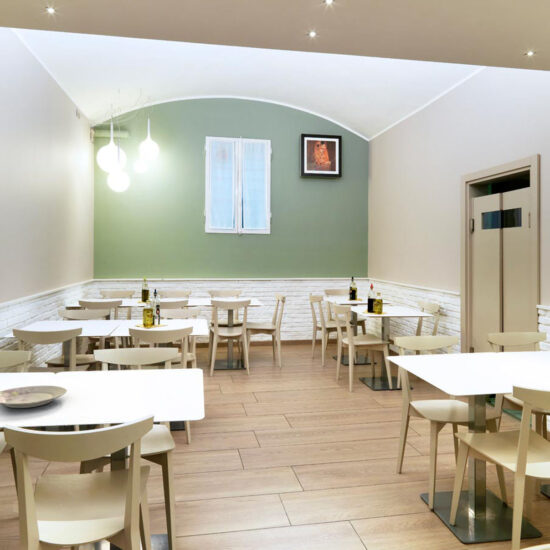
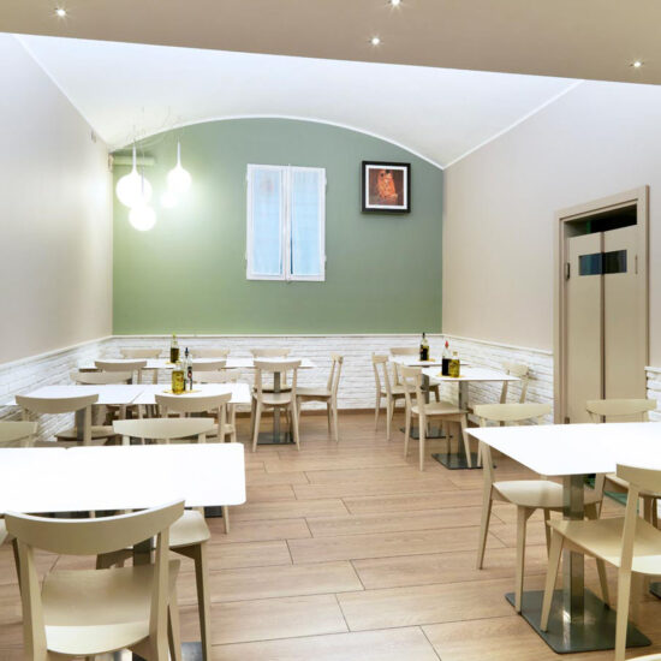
- plate [0,385,68,409]
